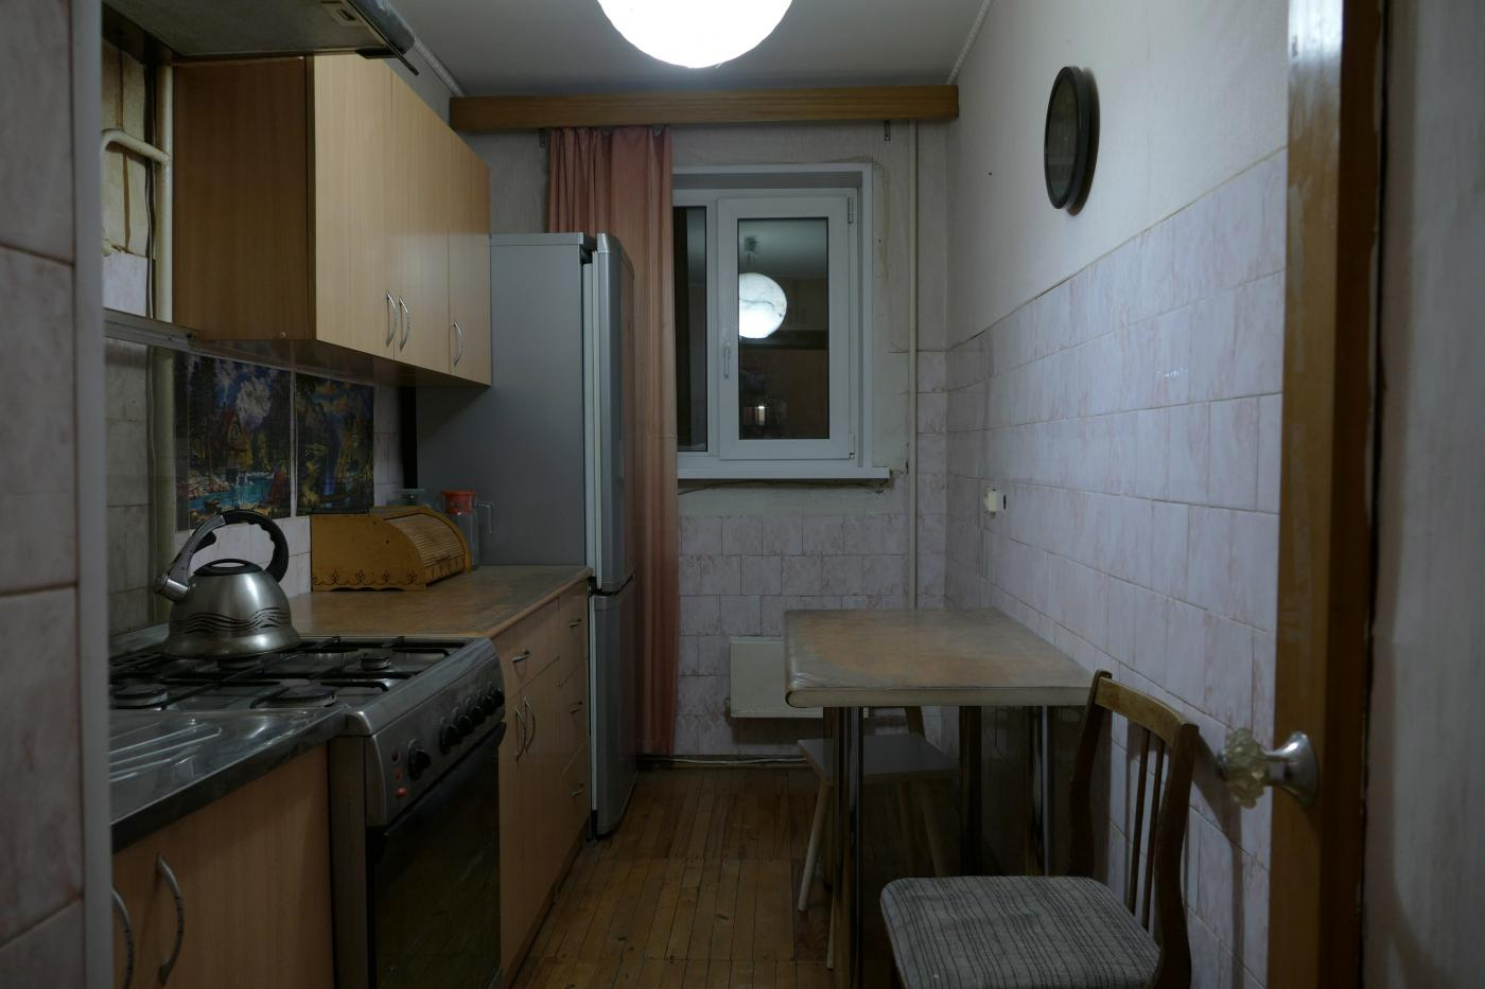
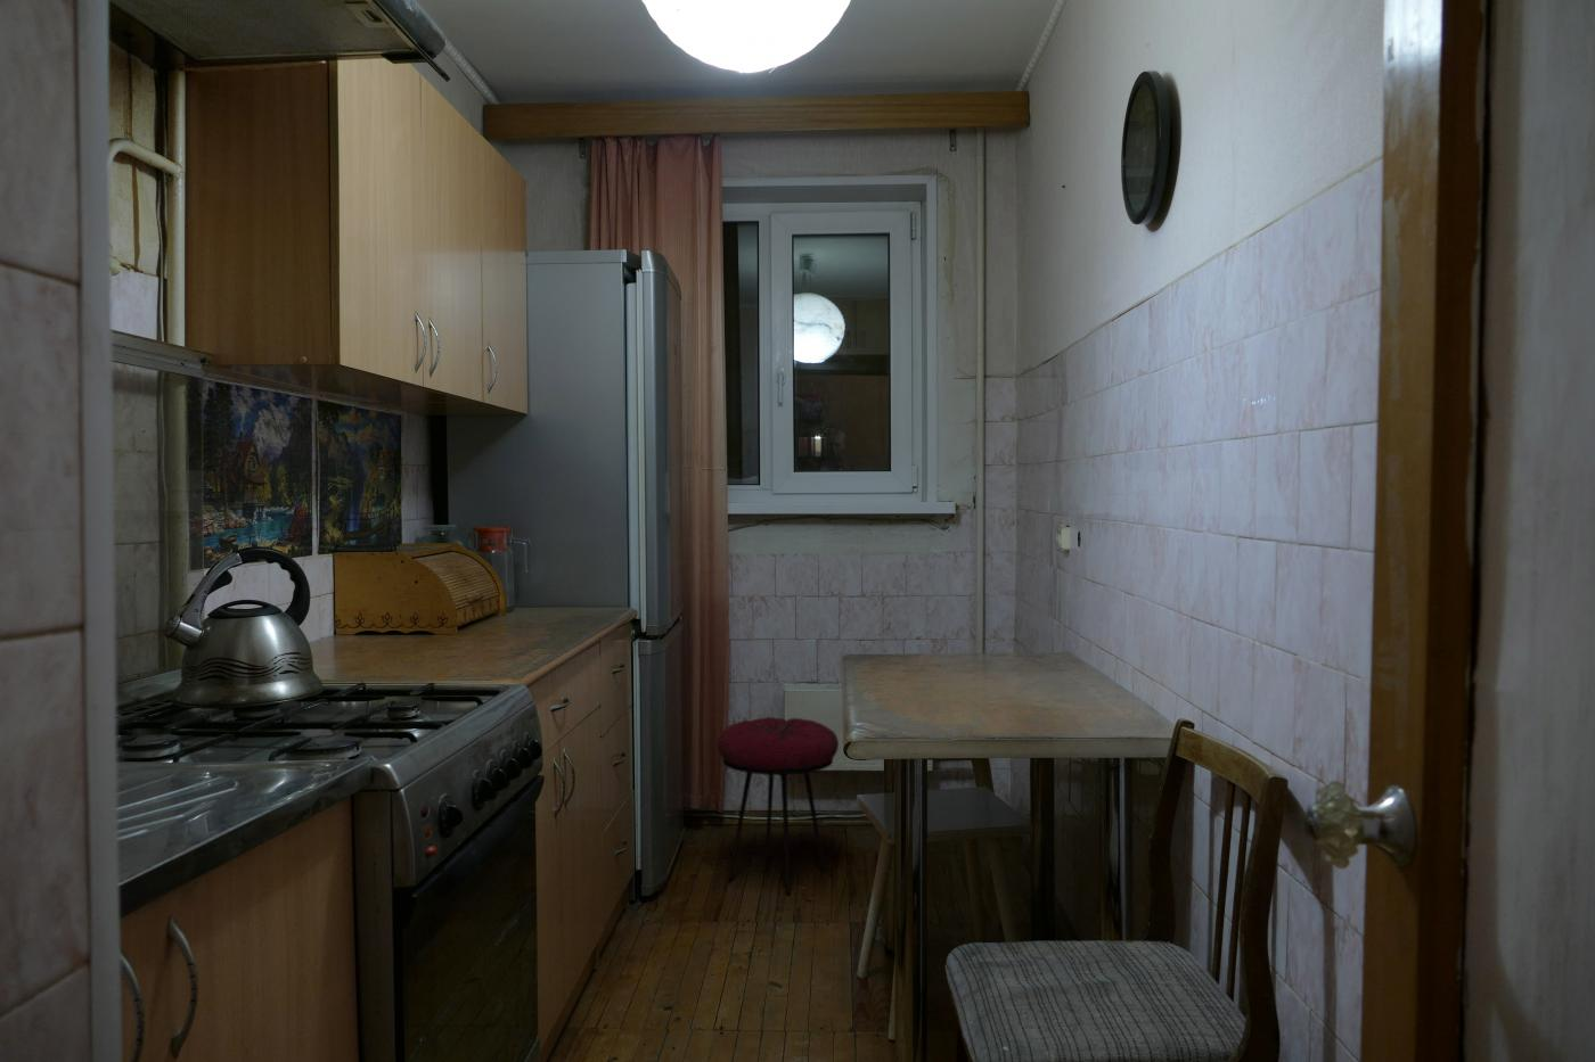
+ stool [716,716,840,895]
